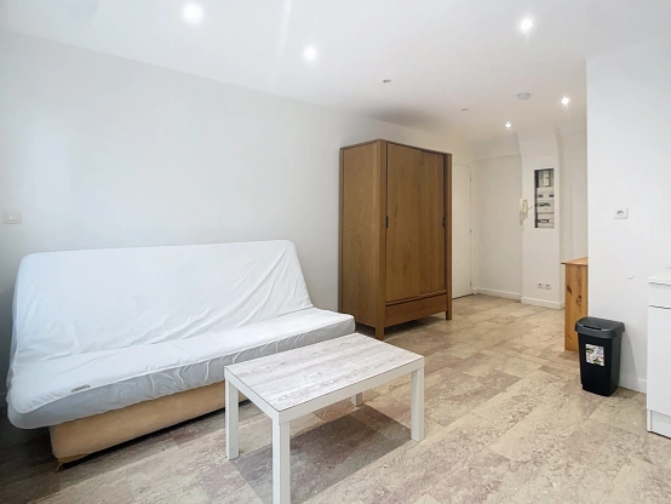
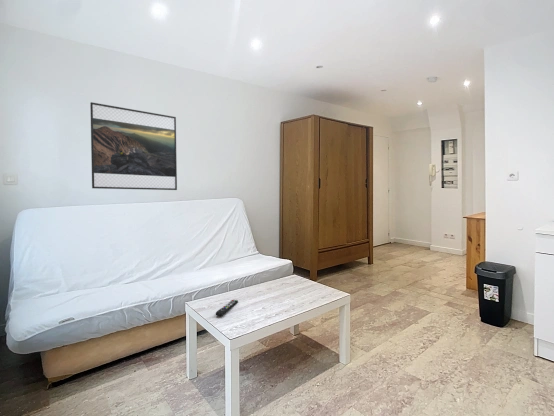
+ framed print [89,101,178,191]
+ remote control [215,299,239,317]
